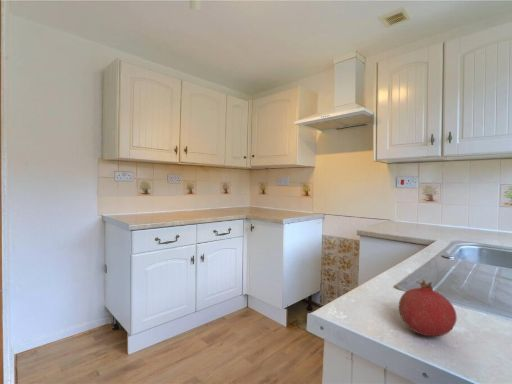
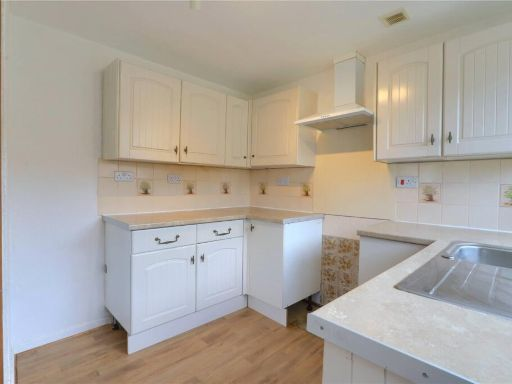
- fruit [398,279,458,337]
